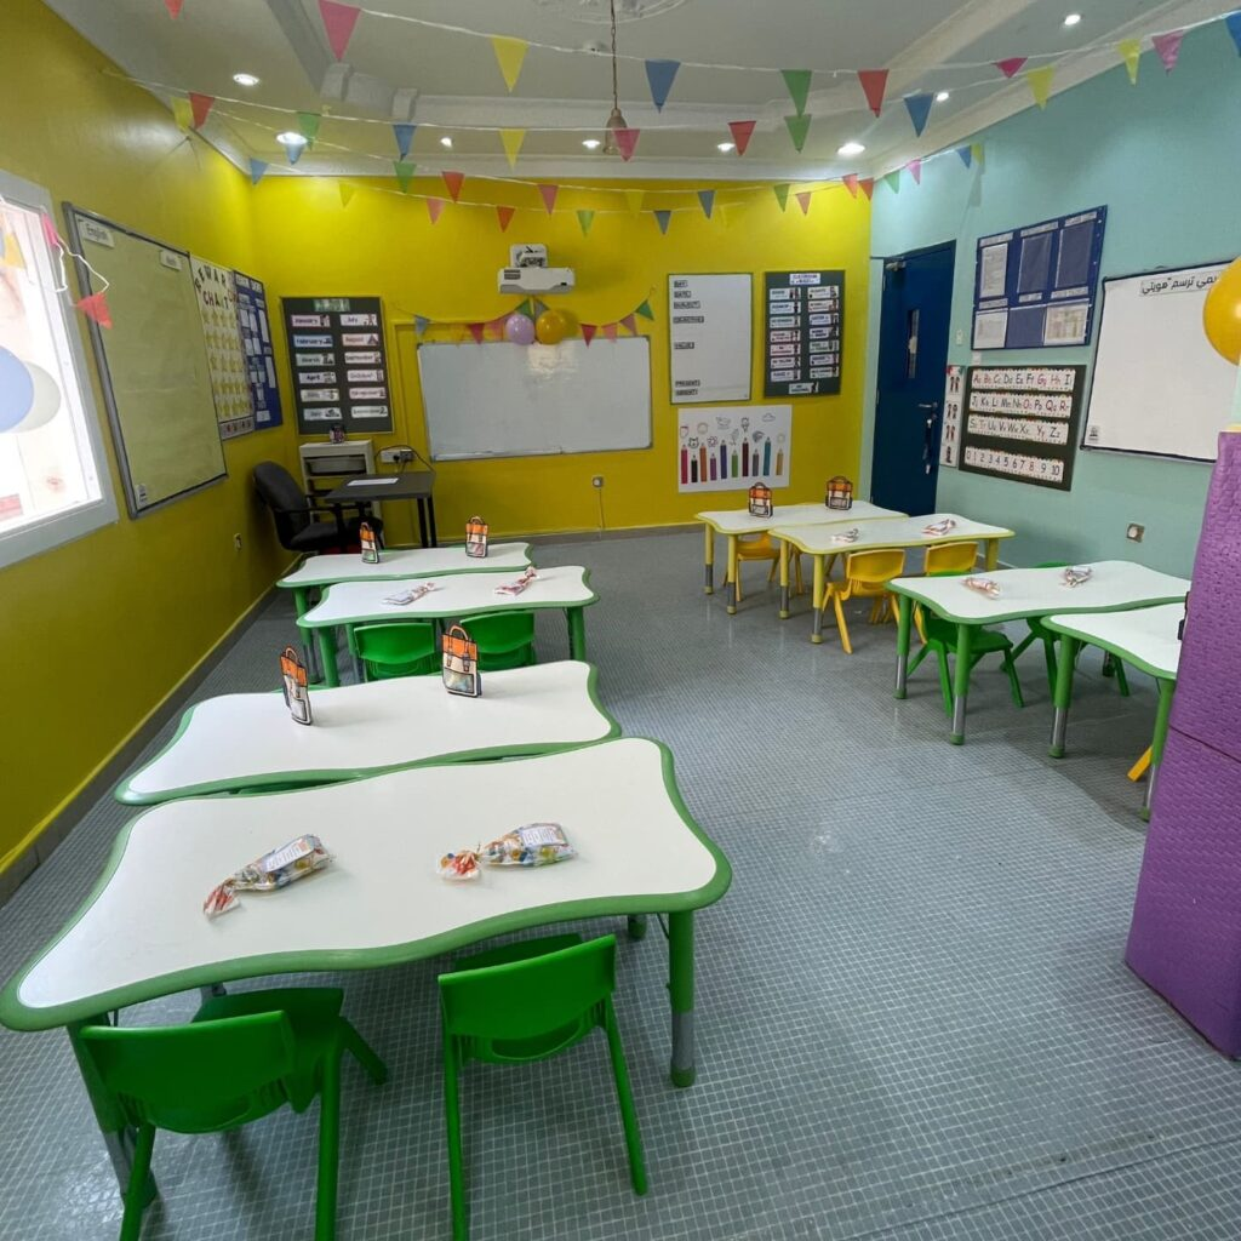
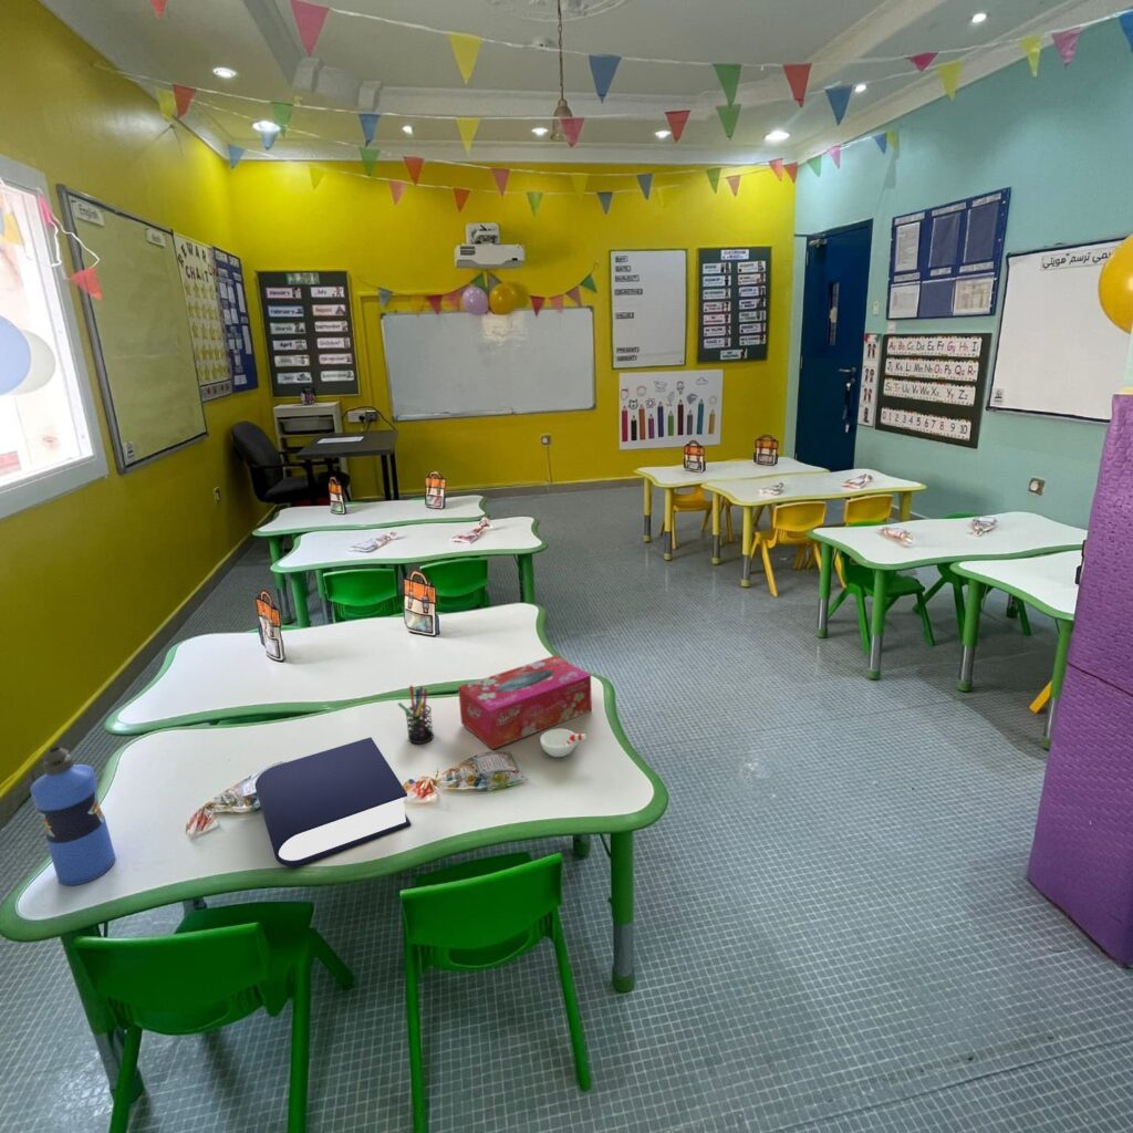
+ book [254,736,412,867]
+ cup [539,728,588,758]
+ tissue box [457,654,593,750]
+ pen holder [397,685,435,745]
+ water bottle [29,746,116,886]
